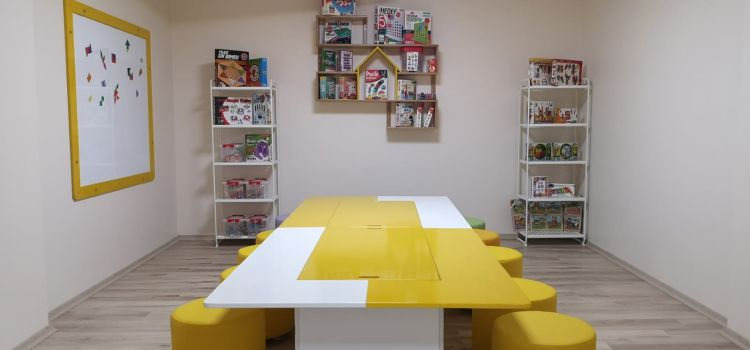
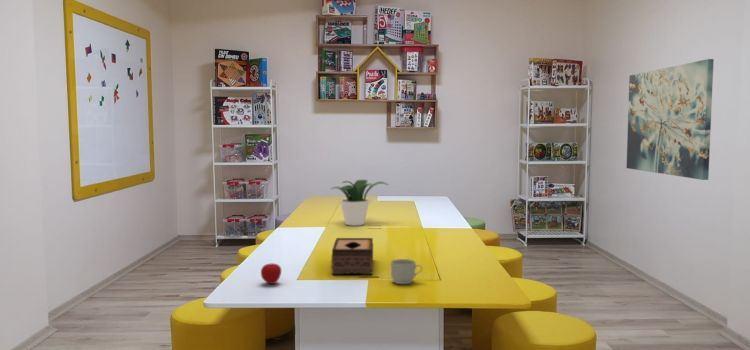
+ apple [260,262,282,285]
+ mug [390,258,423,285]
+ potted plant [330,179,390,227]
+ tissue box [331,237,374,275]
+ wall art [625,58,715,181]
